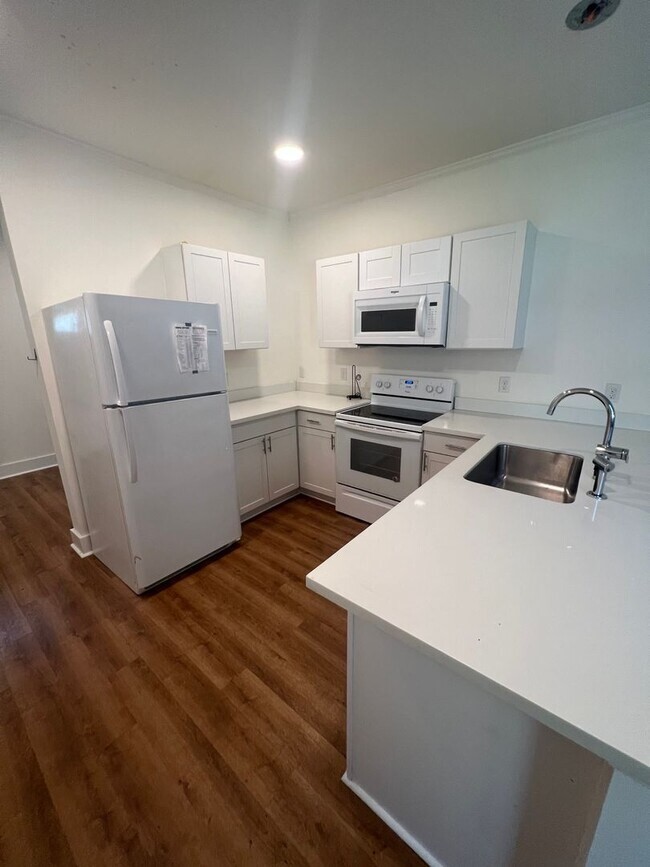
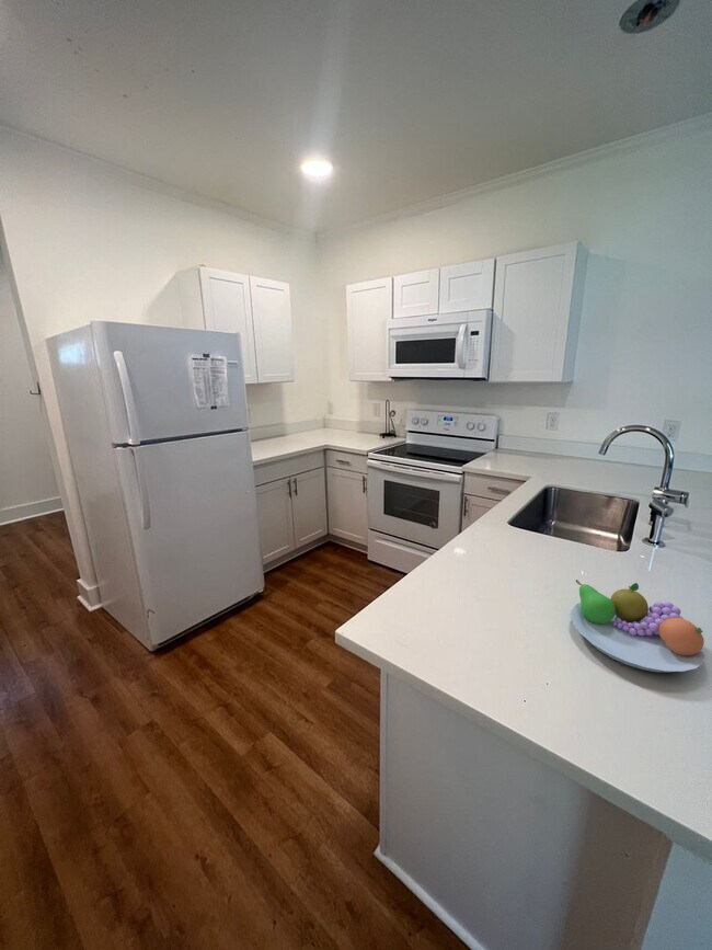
+ fruit bowl [570,579,707,674]
